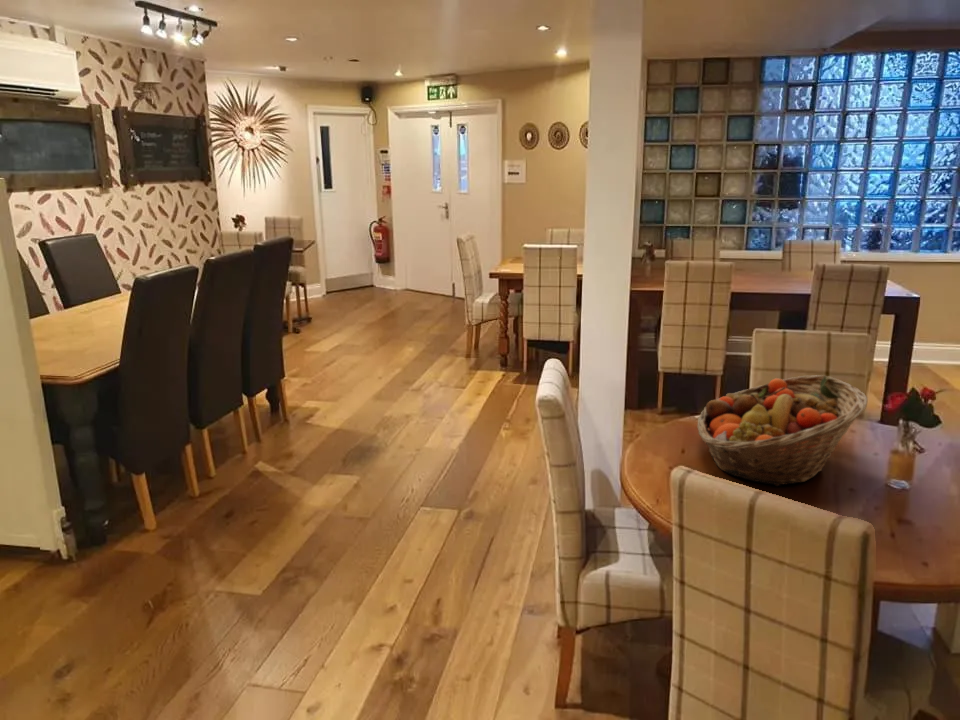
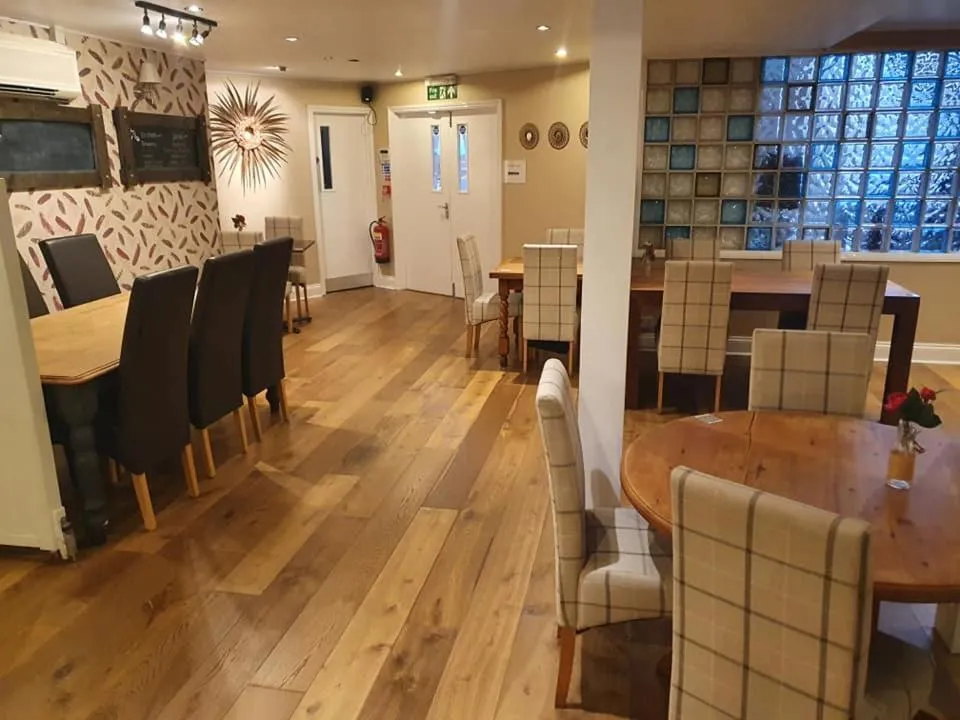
- fruit basket [696,374,869,487]
